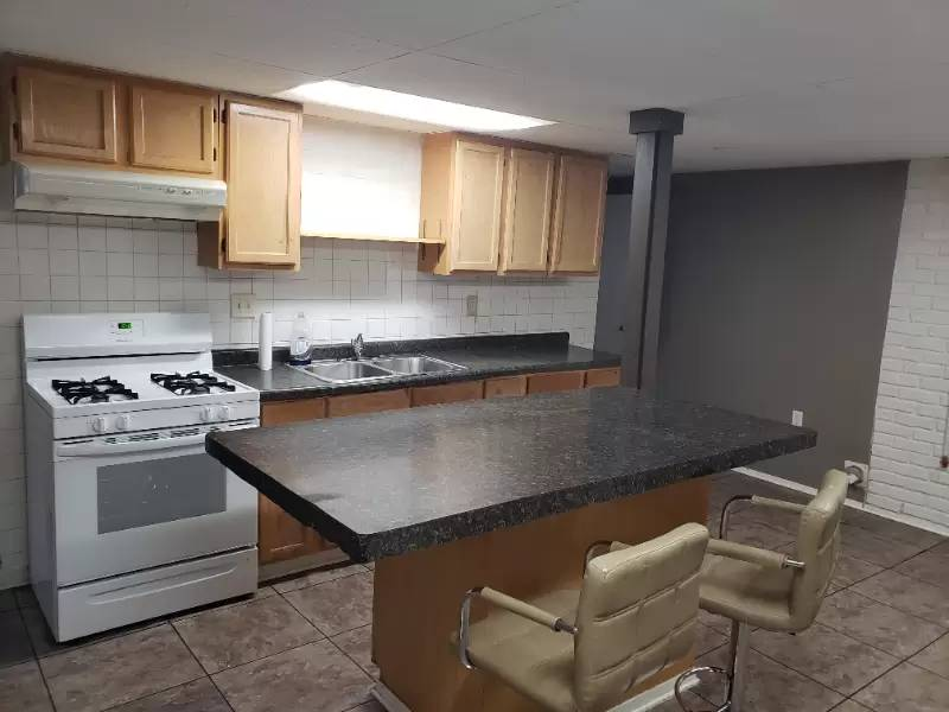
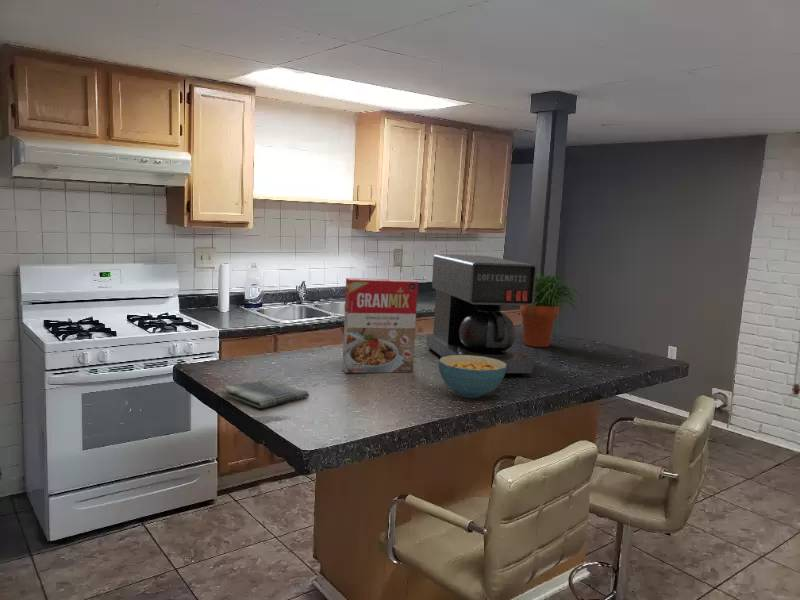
+ potted plant [501,272,584,348]
+ coffee maker [426,253,538,377]
+ dish towel [220,378,310,409]
+ cereal box [341,277,419,374]
+ cereal bowl [438,355,507,399]
